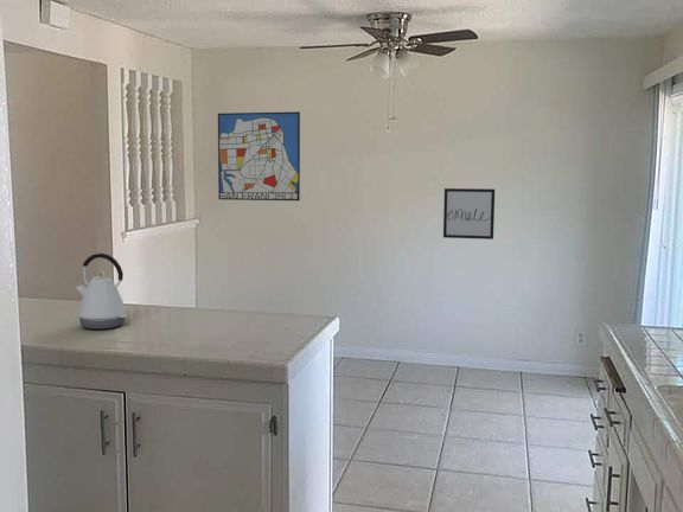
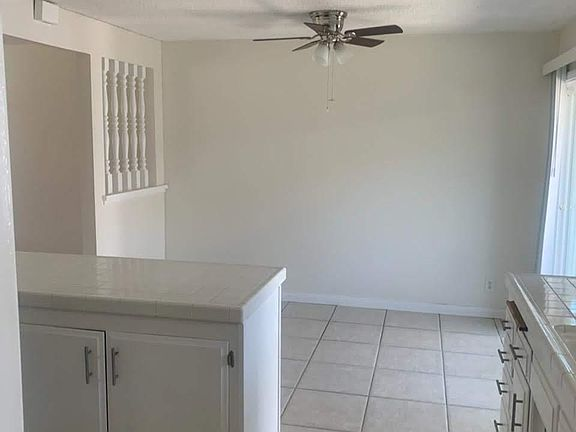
- kettle [75,252,128,331]
- wall art [217,110,301,201]
- wall art [442,187,496,241]
